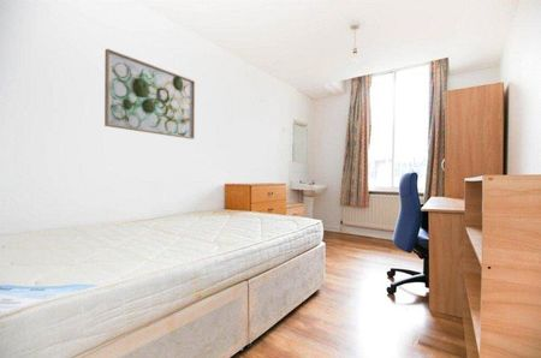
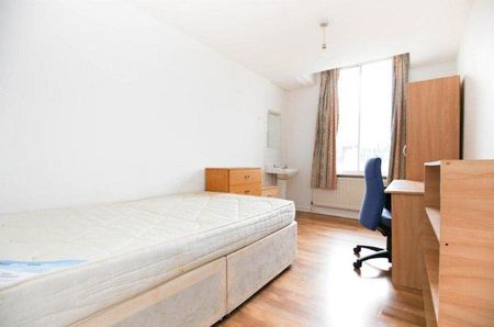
- wall art [103,48,196,141]
